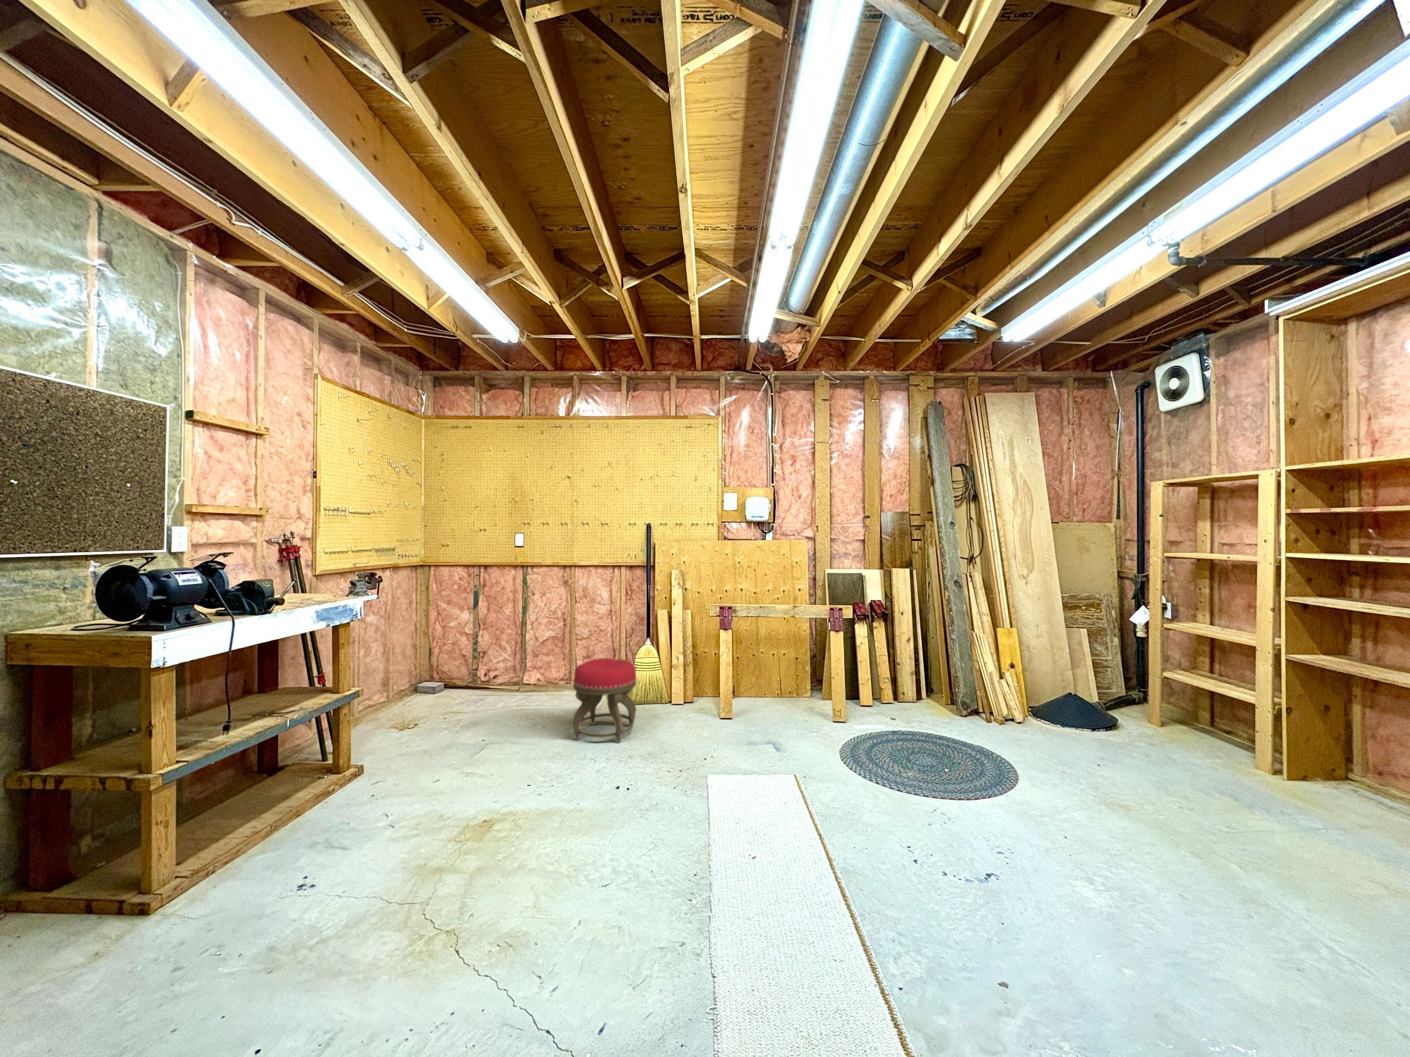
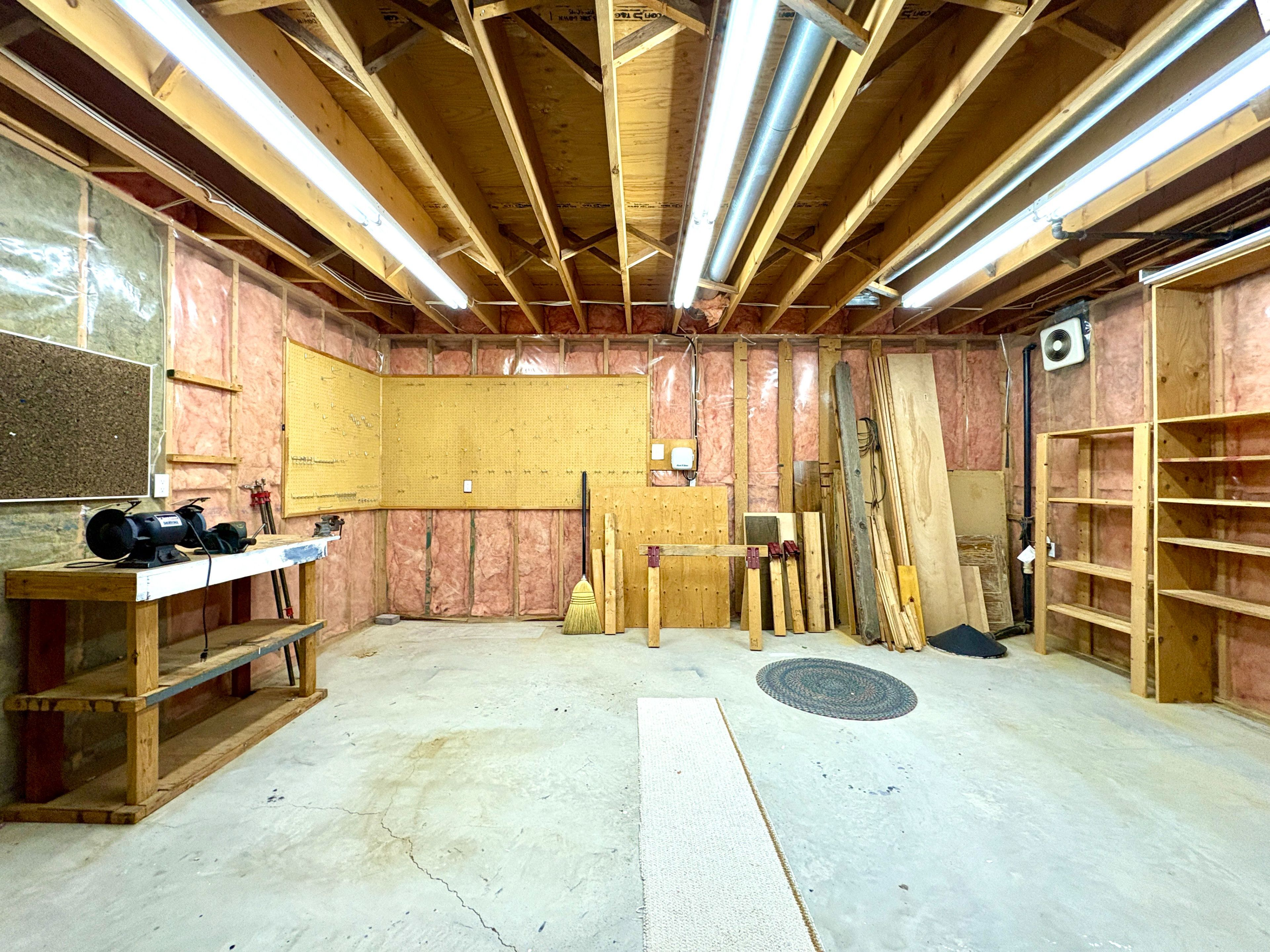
- stool [572,657,636,743]
